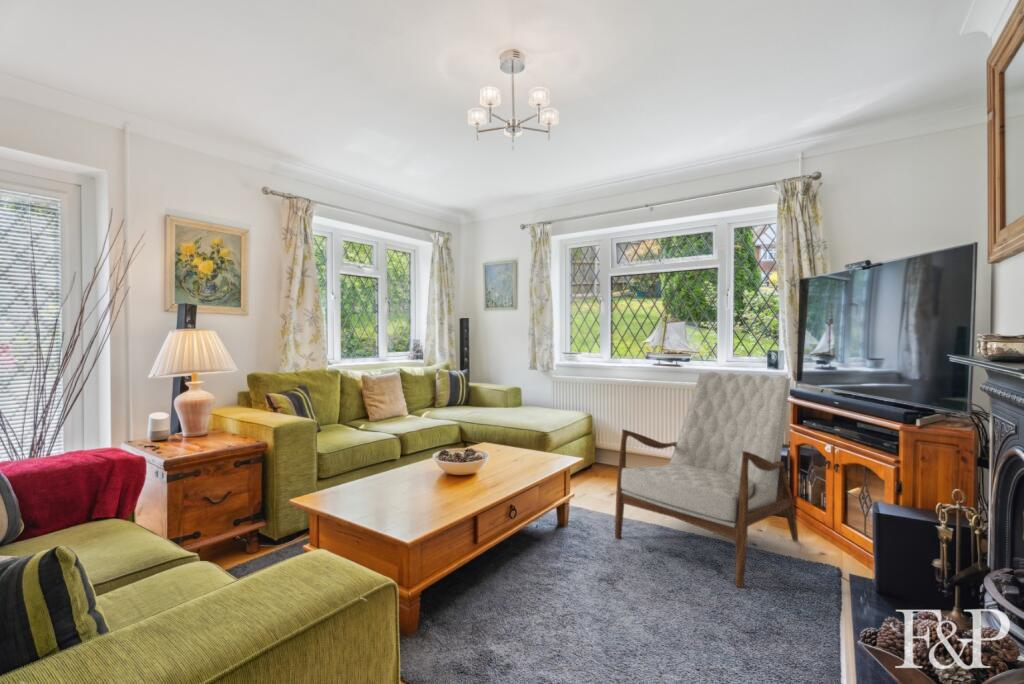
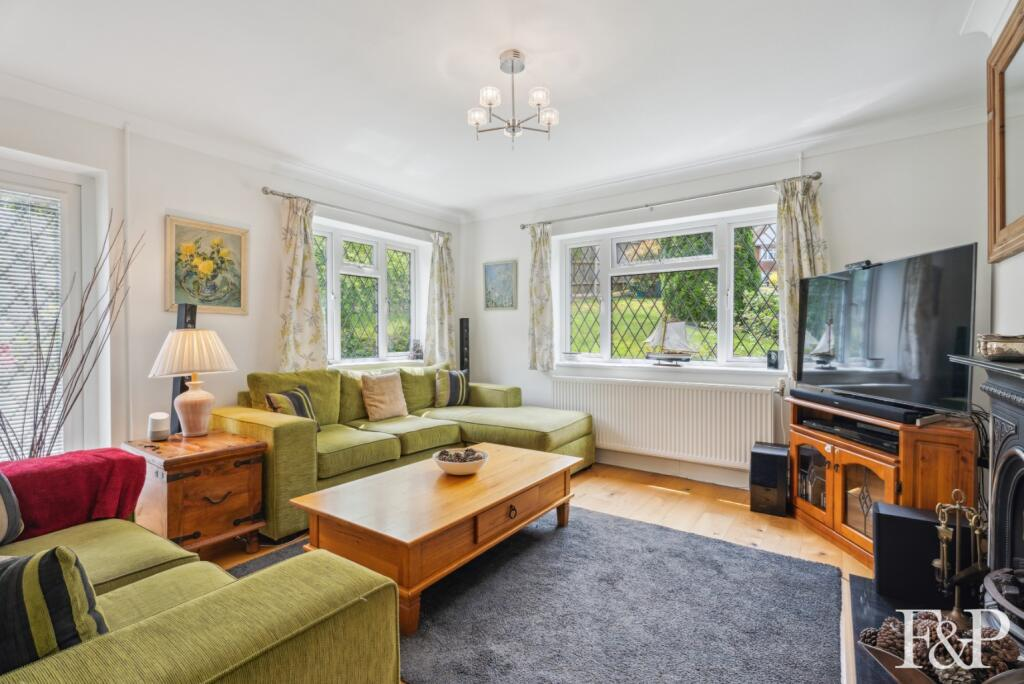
- armchair [614,371,799,589]
